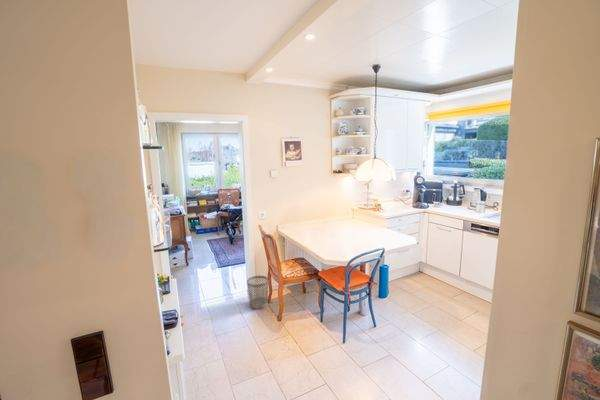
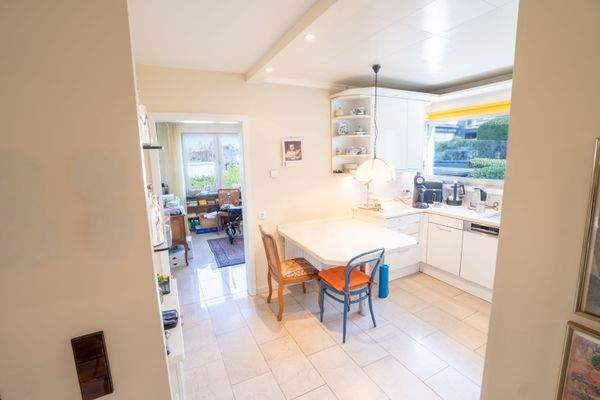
- wastebasket [246,275,269,310]
